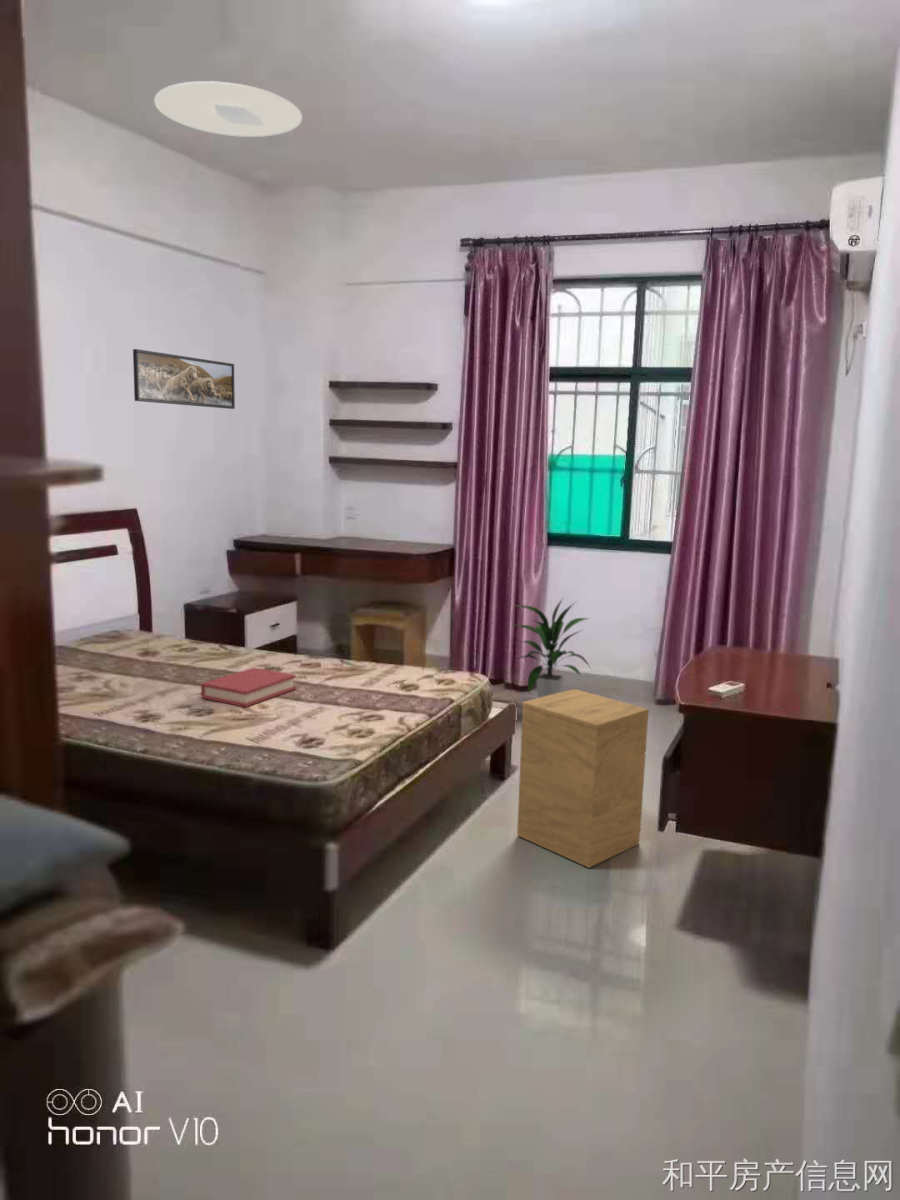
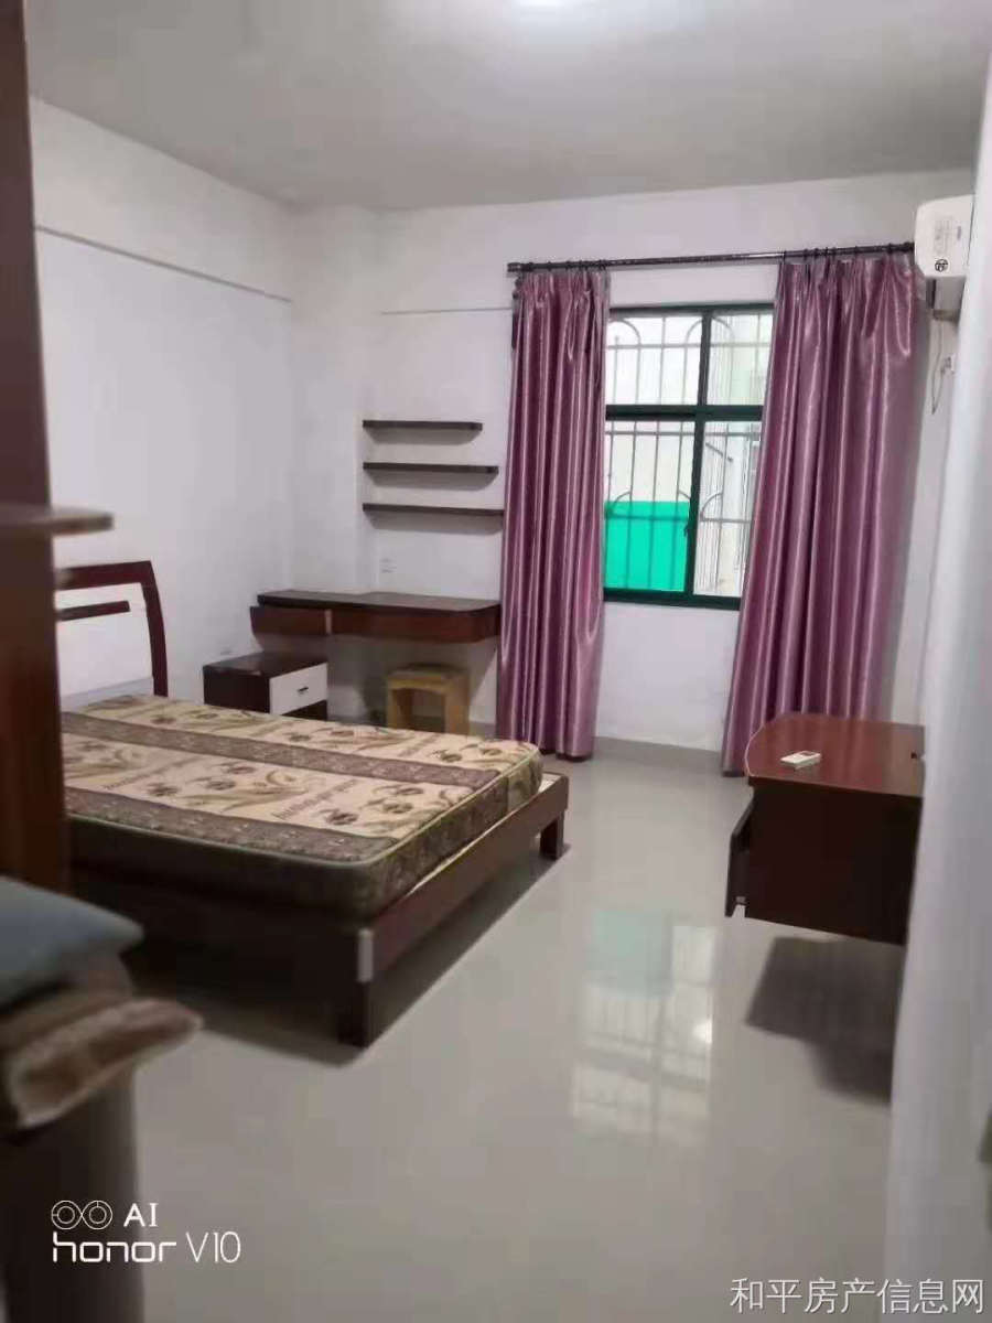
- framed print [132,348,236,410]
- ceiling light [153,80,303,138]
- nightstand [516,688,650,869]
- indoor plant [512,596,594,698]
- hardback book [200,667,297,708]
